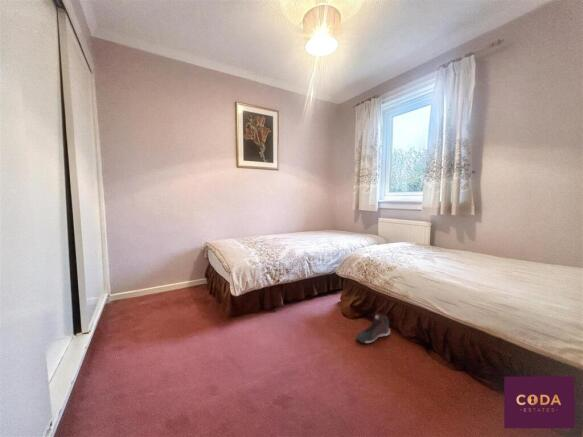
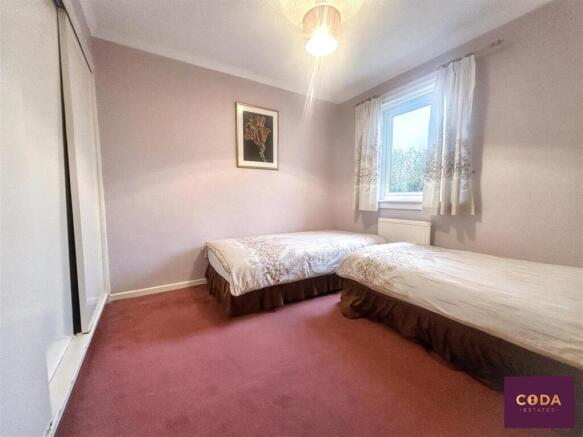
- sneaker [355,311,391,344]
